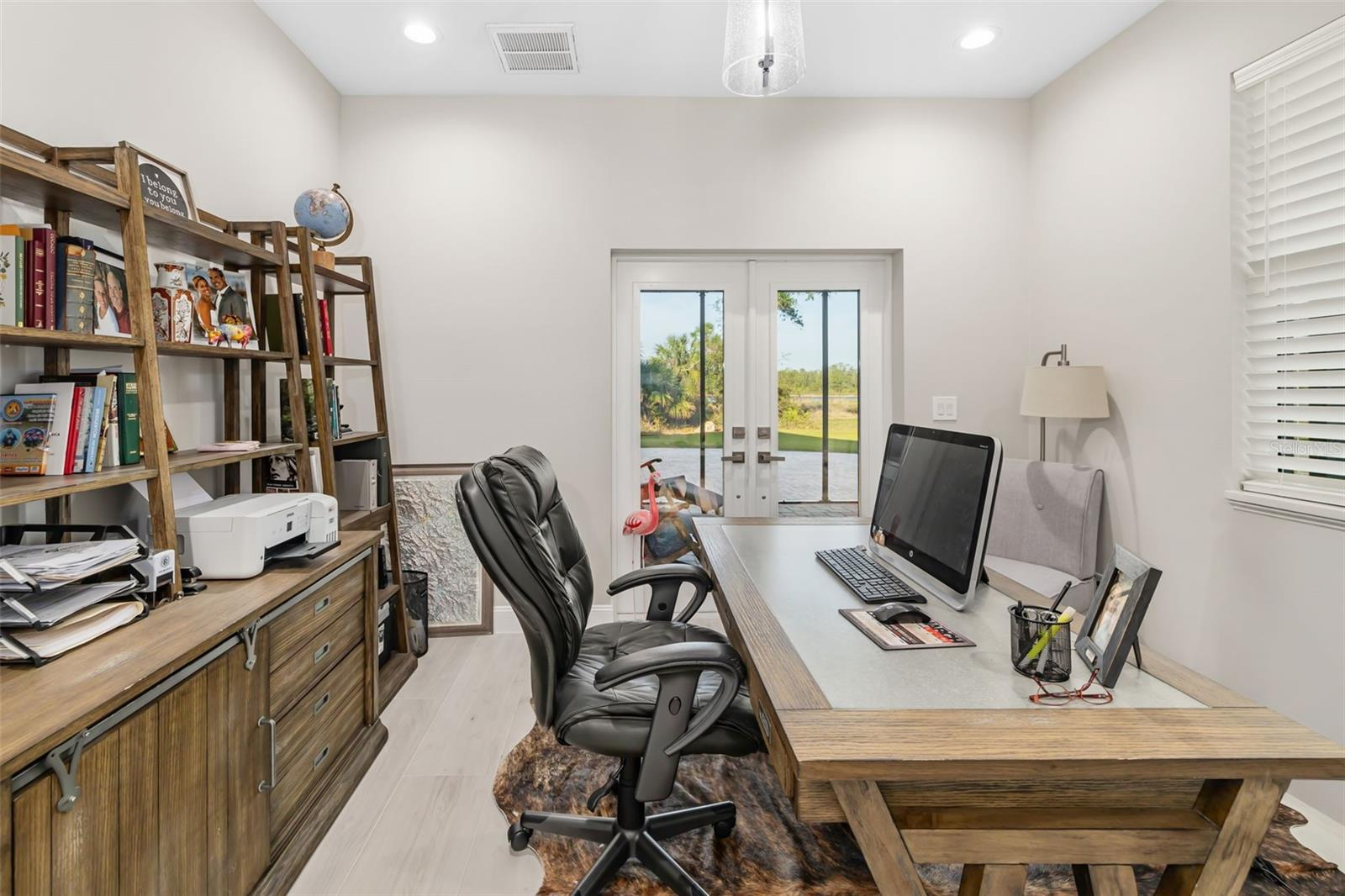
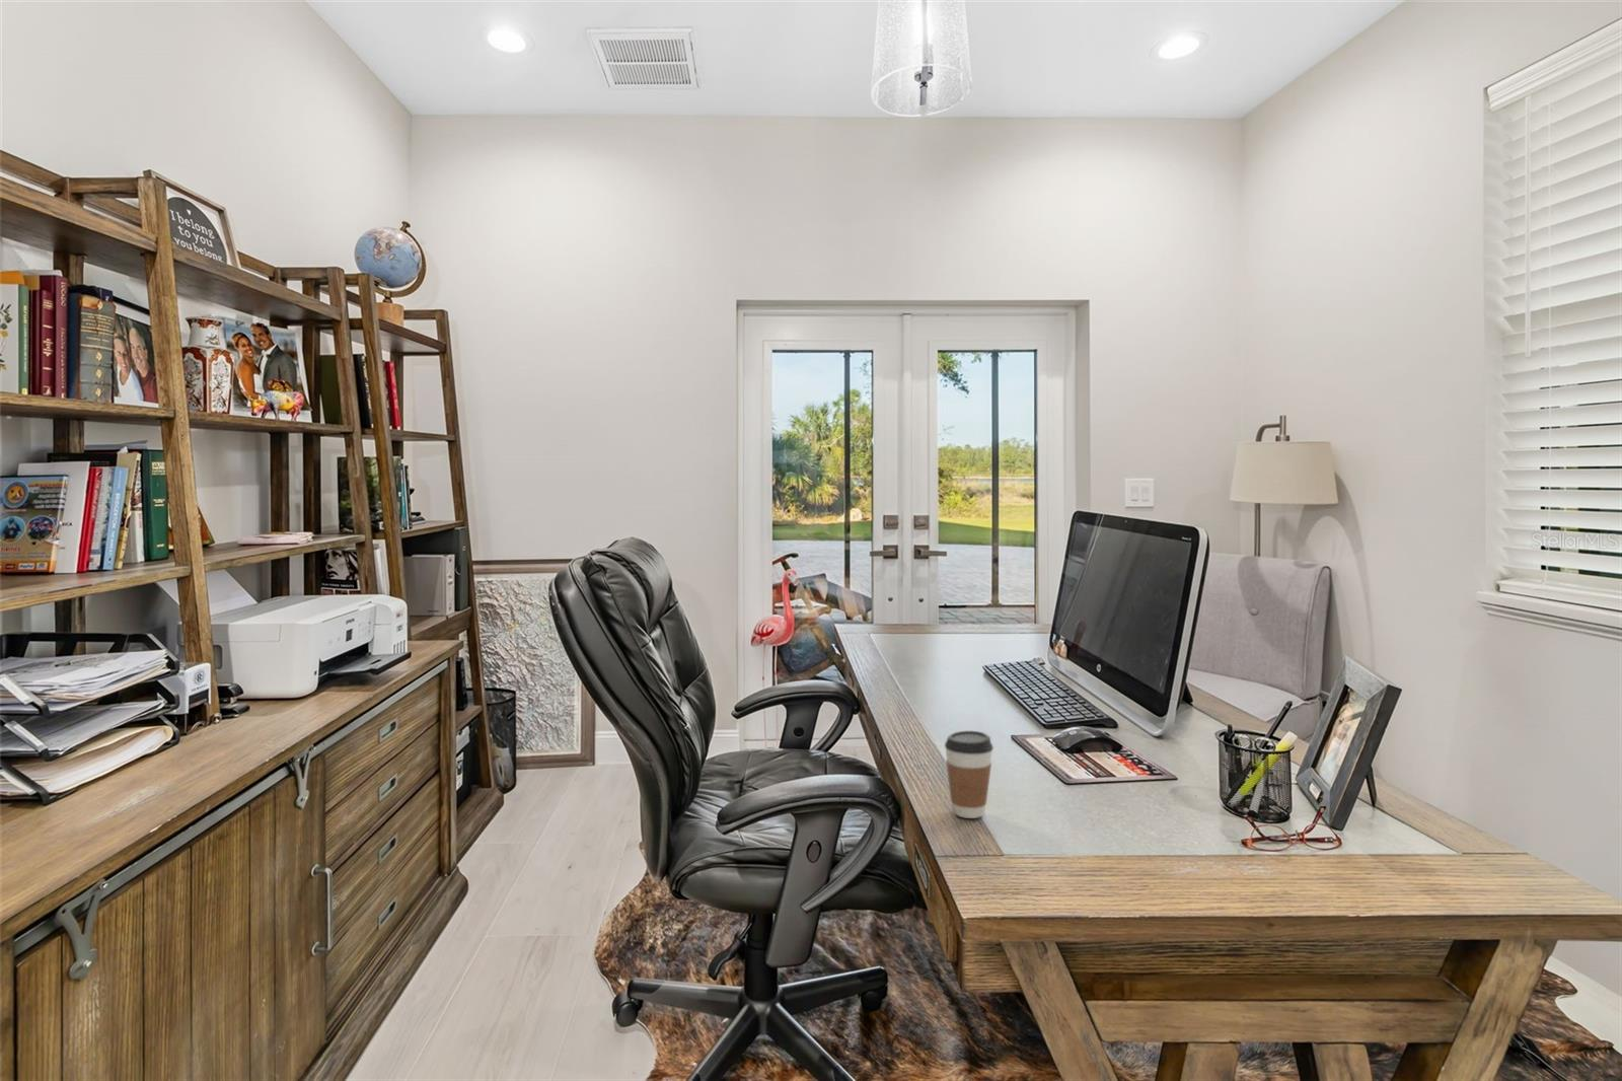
+ coffee cup [944,730,995,819]
